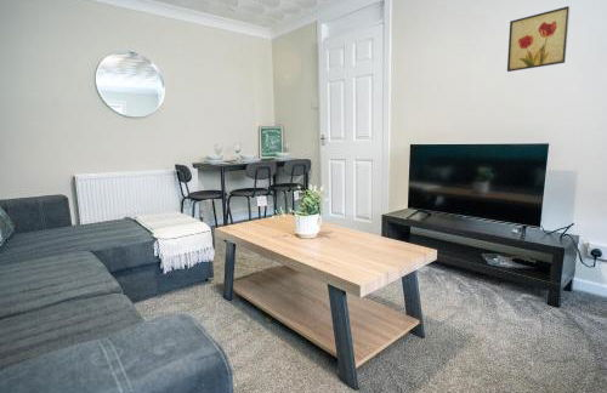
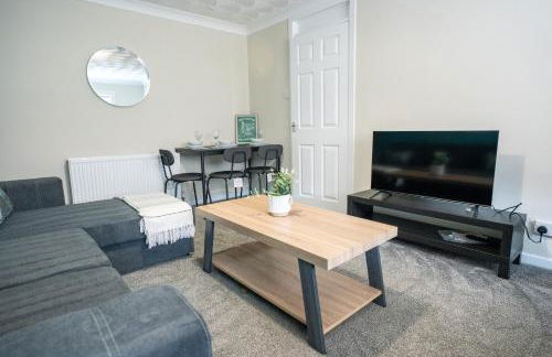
- wall art [506,5,571,73]
